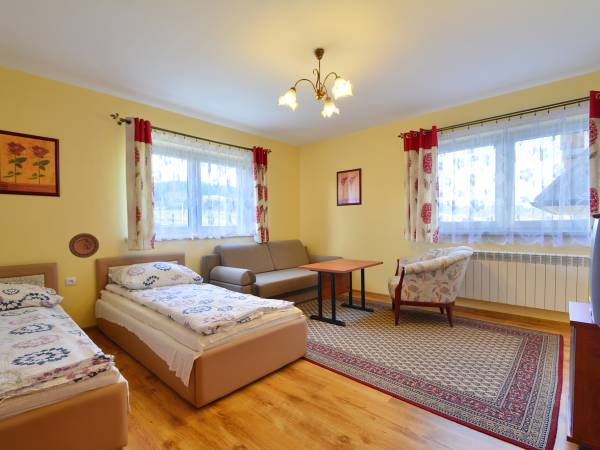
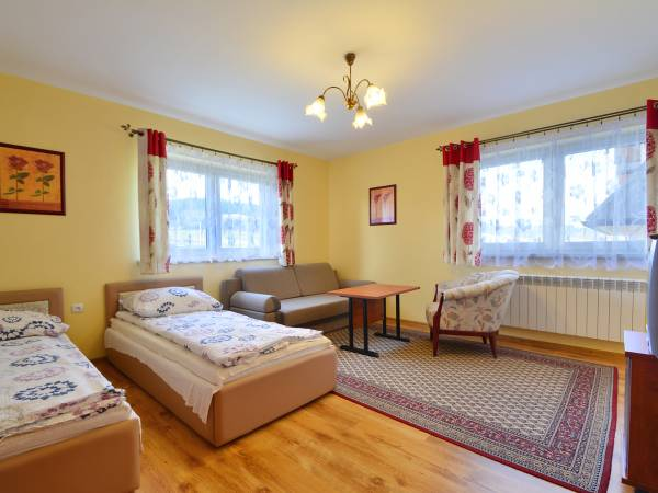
- decorative plate [68,232,100,259]
